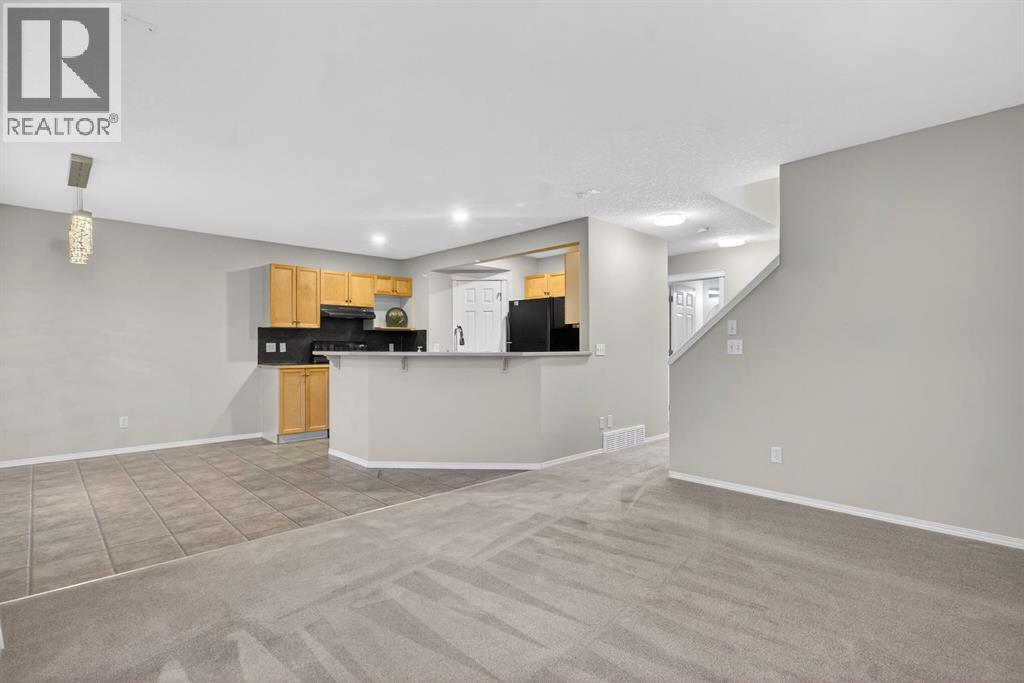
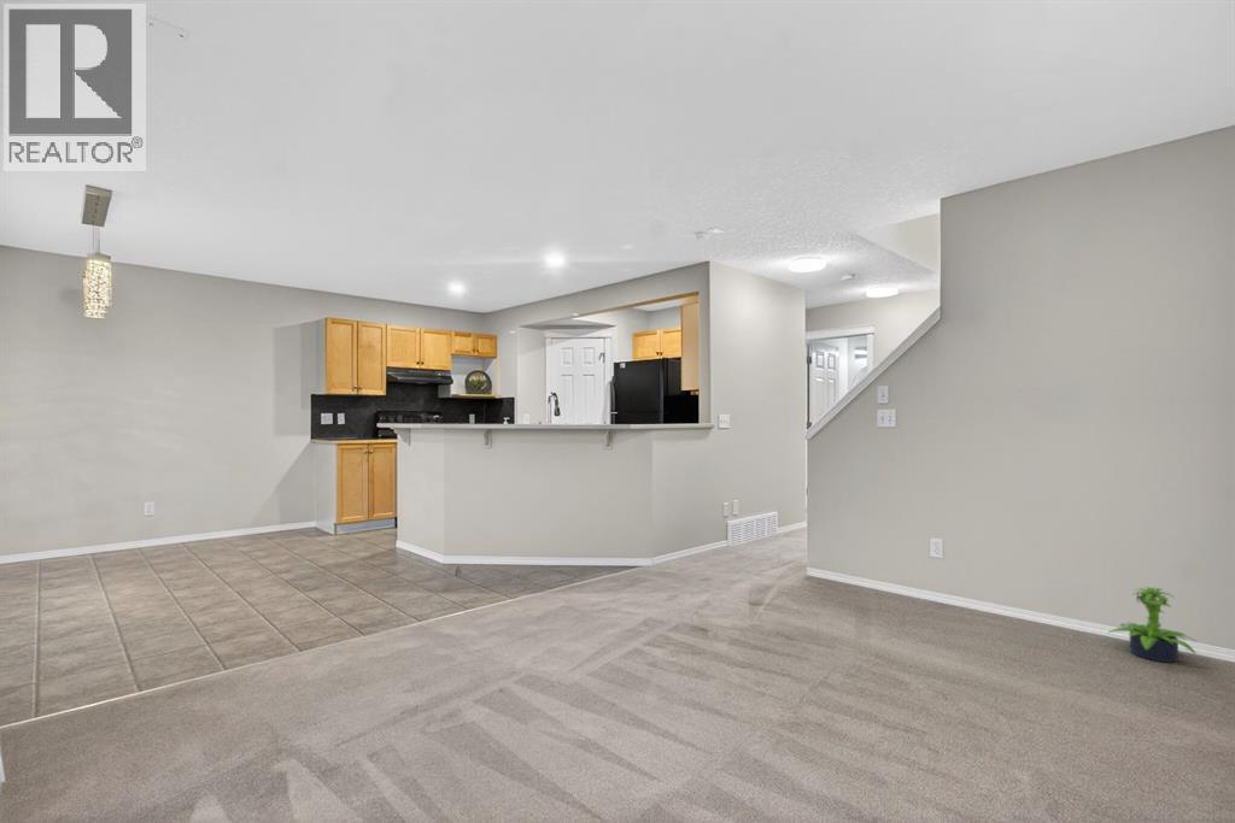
+ potted plant [1107,586,1198,664]
